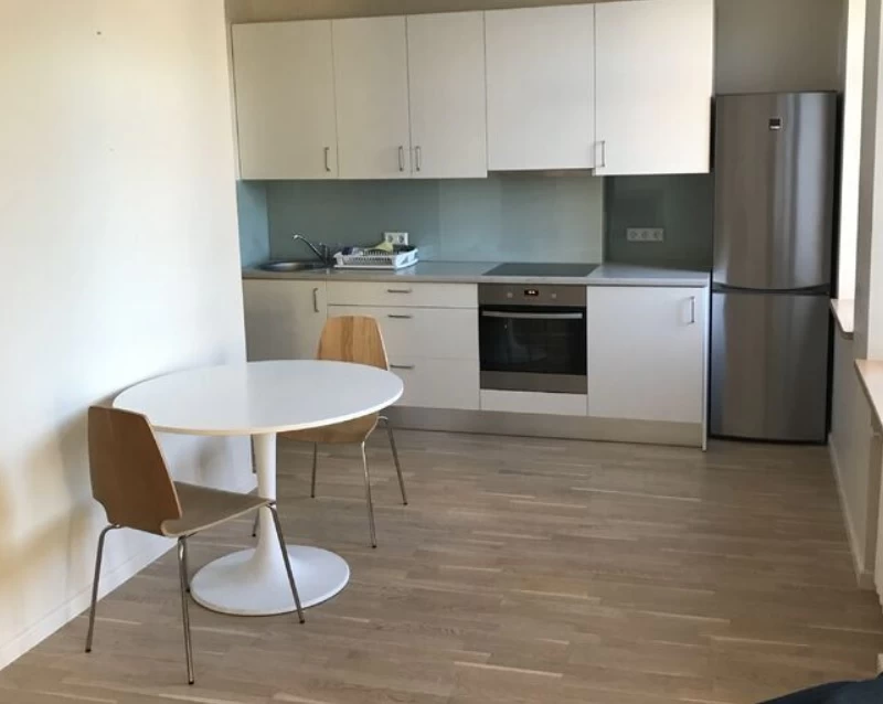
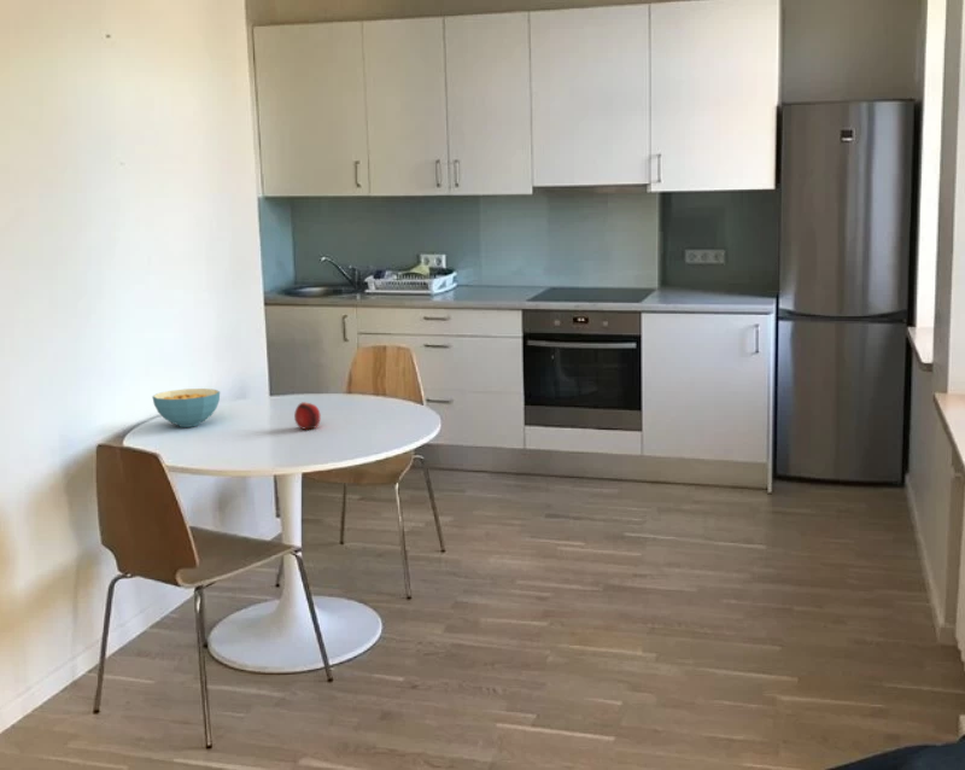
+ cereal bowl [151,387,221,428]
+ fruit [293,401,322,431]
